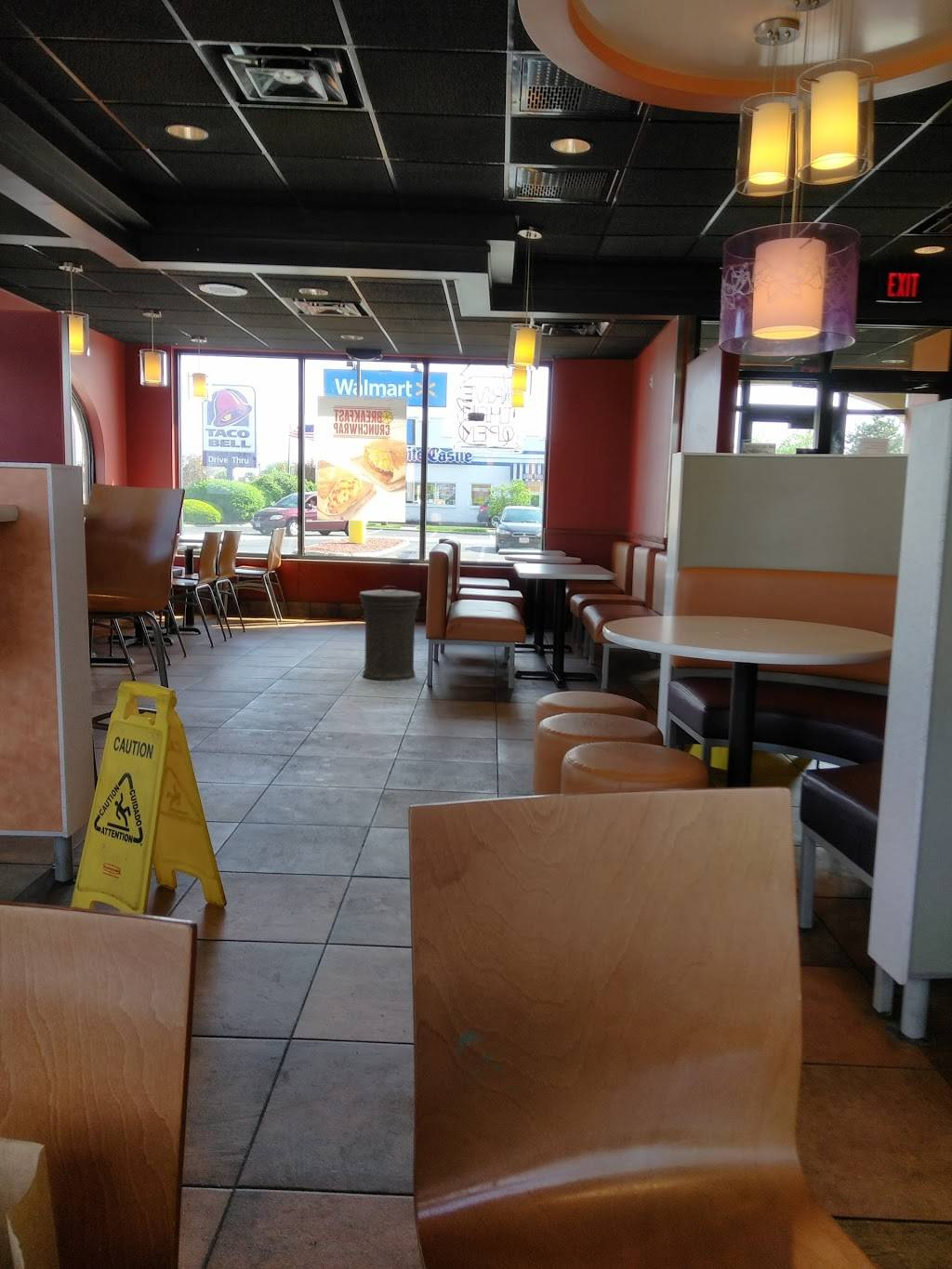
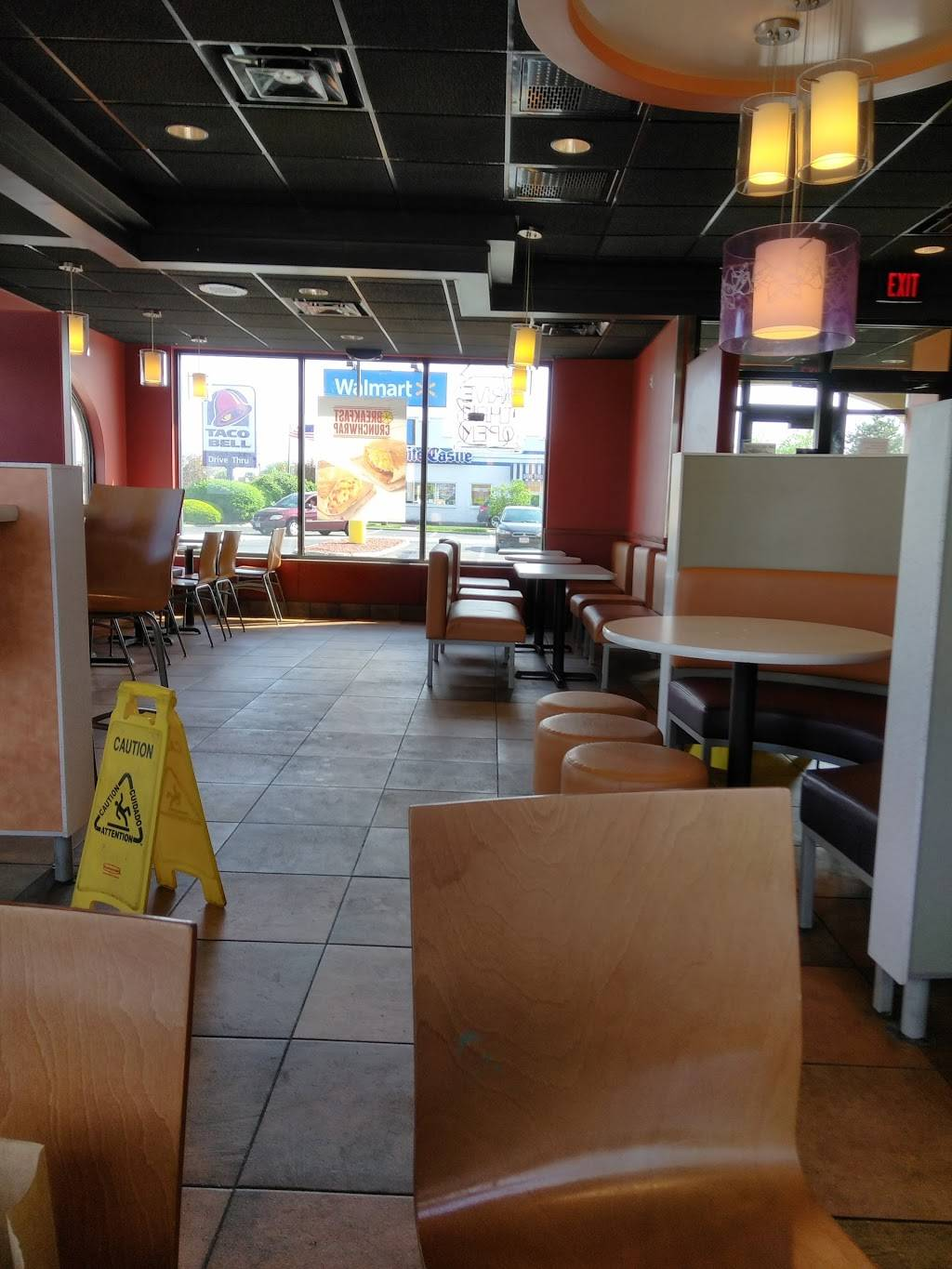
- trash can [358,585,422,681]
